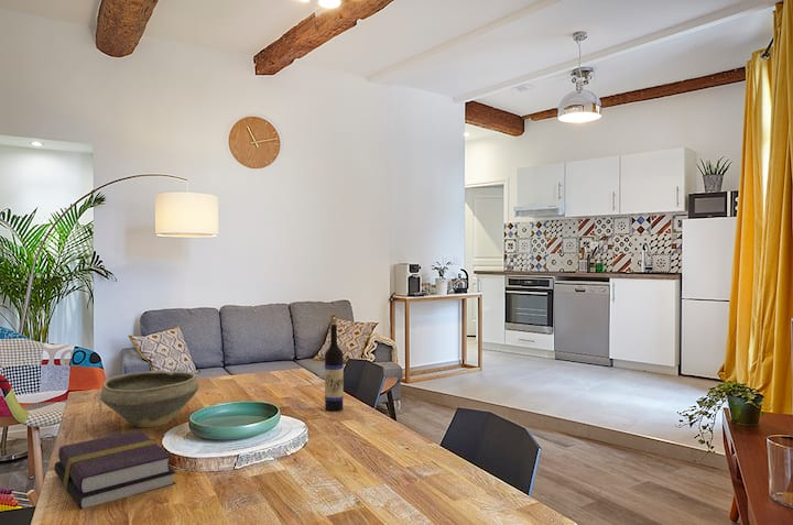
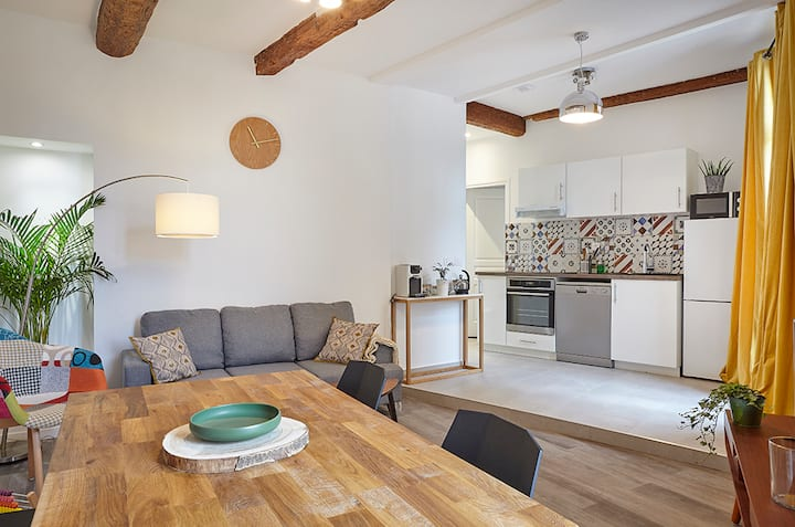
- bowl [99,370,199,428]
- wine bottle [324,318,345,412]
- book [53,429,177,511]
